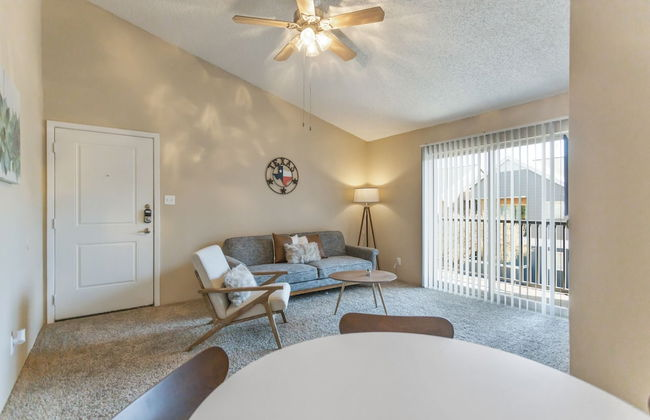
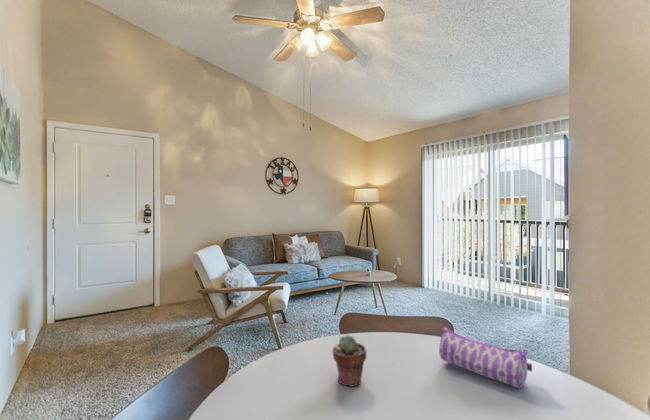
+ potted succulent [331,334,368,388]
+ pencil case [438,327,533,389]
